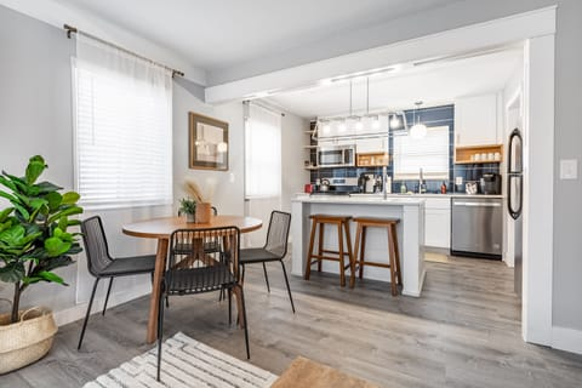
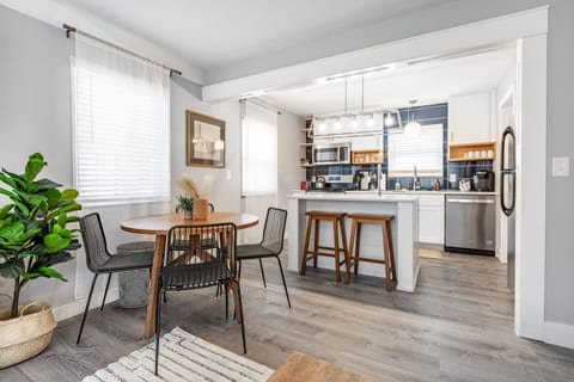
+ trash can [115,240,157,309]
